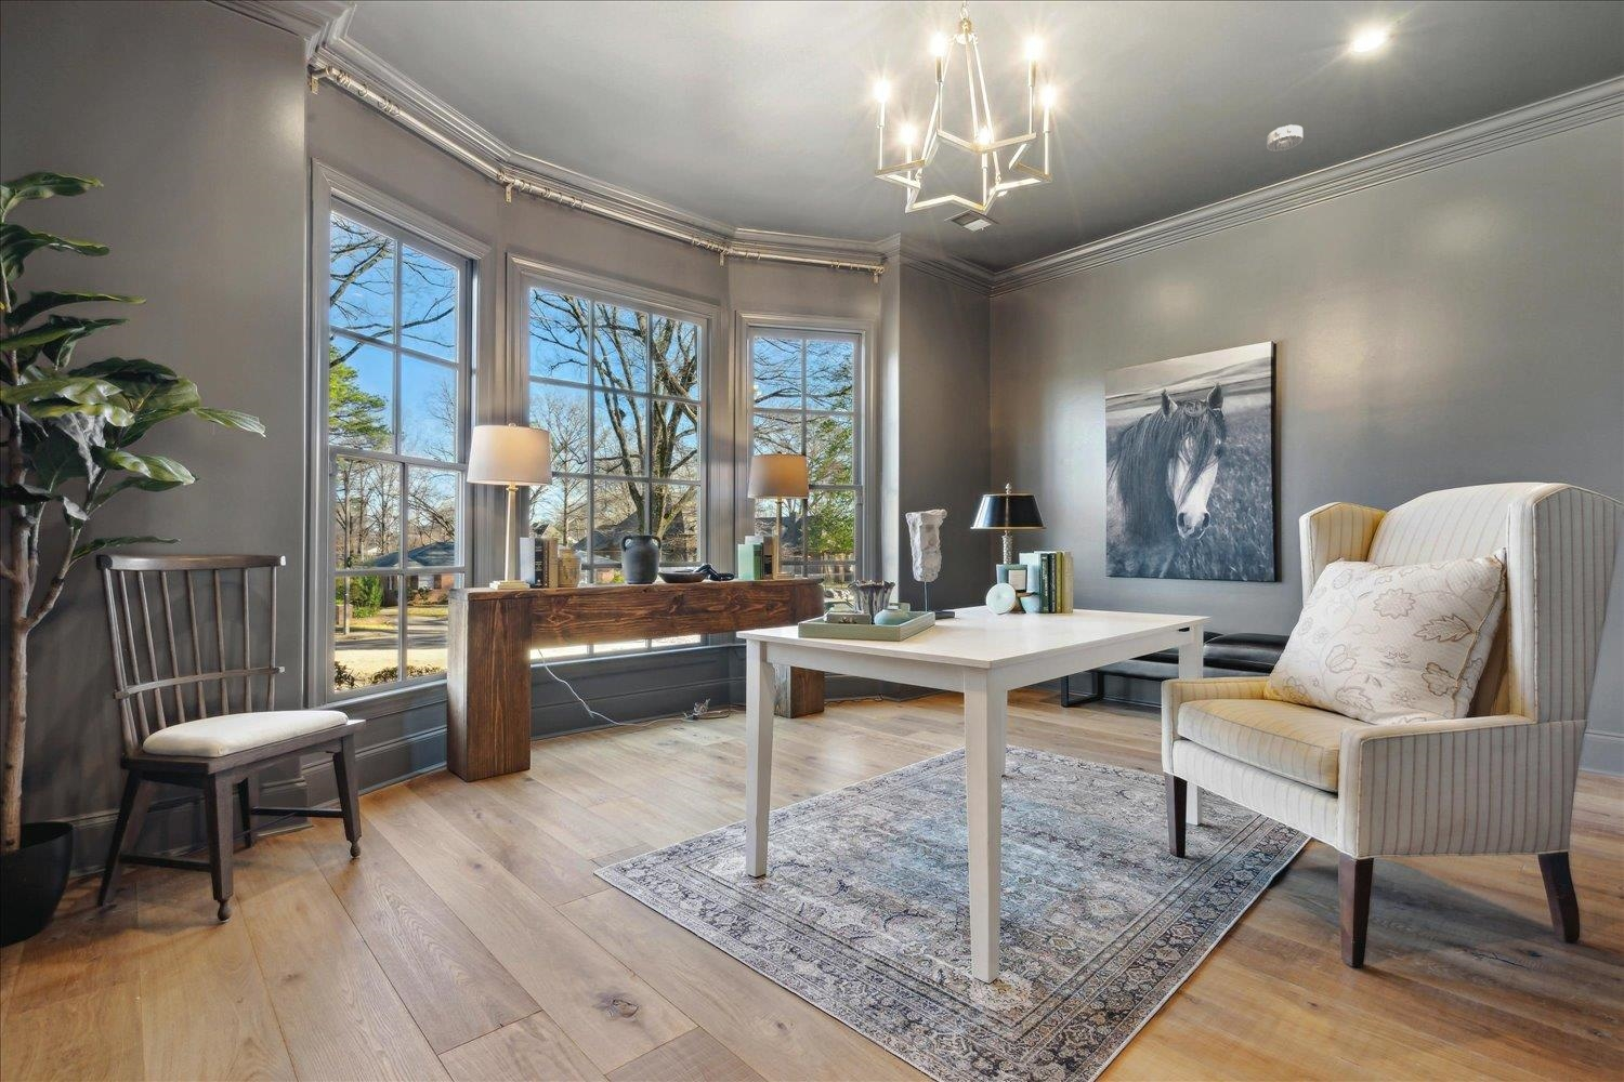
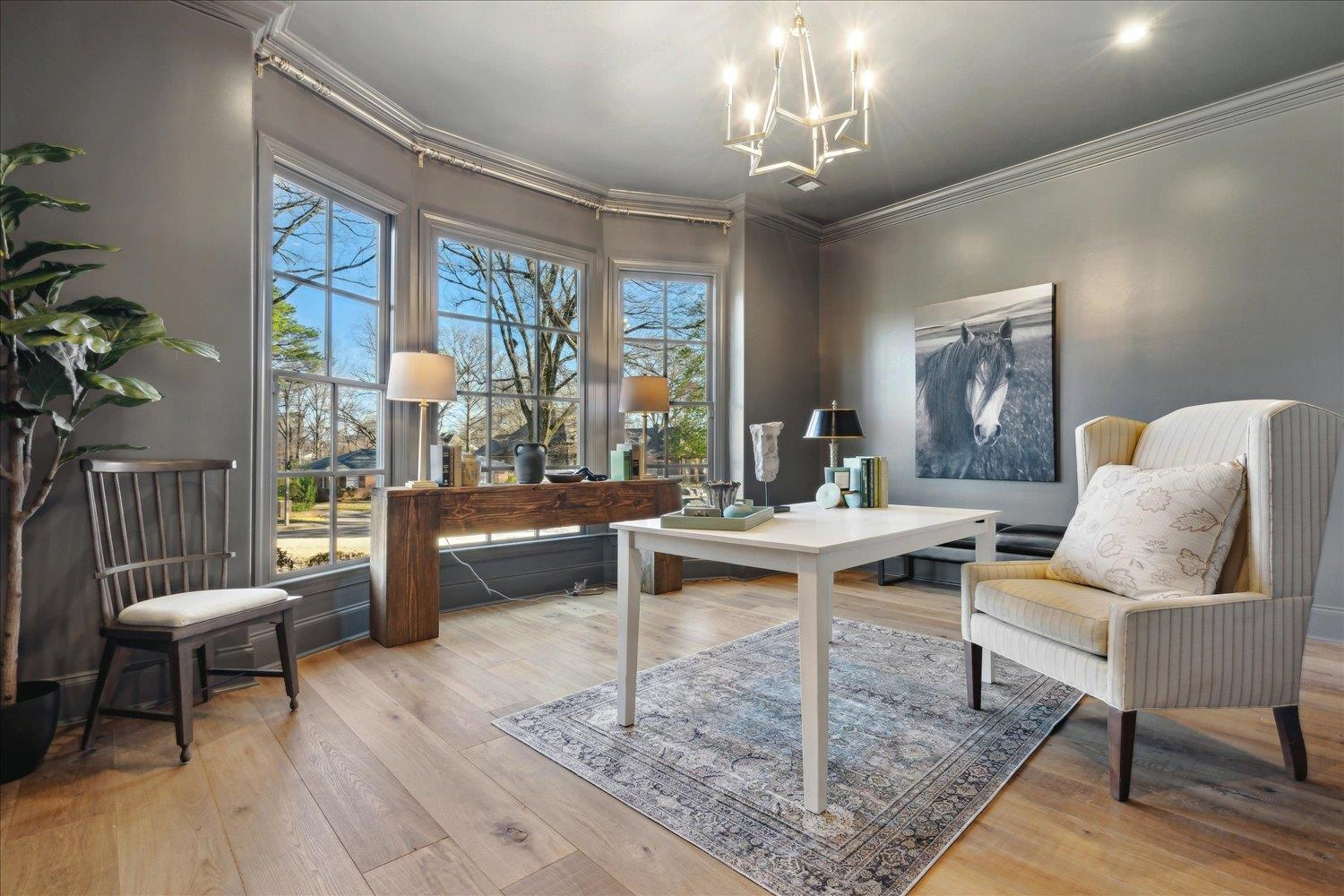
- smoke detector [1265,123,1304,152]
